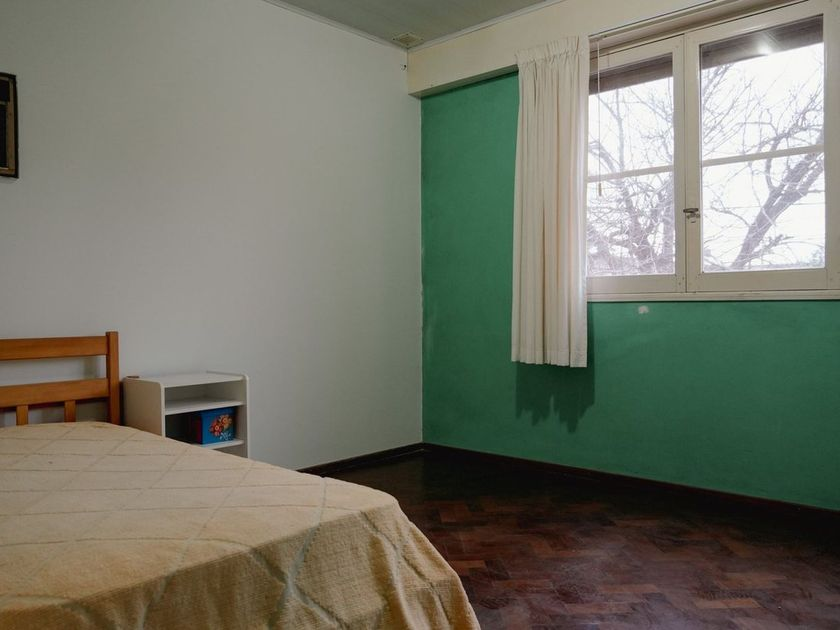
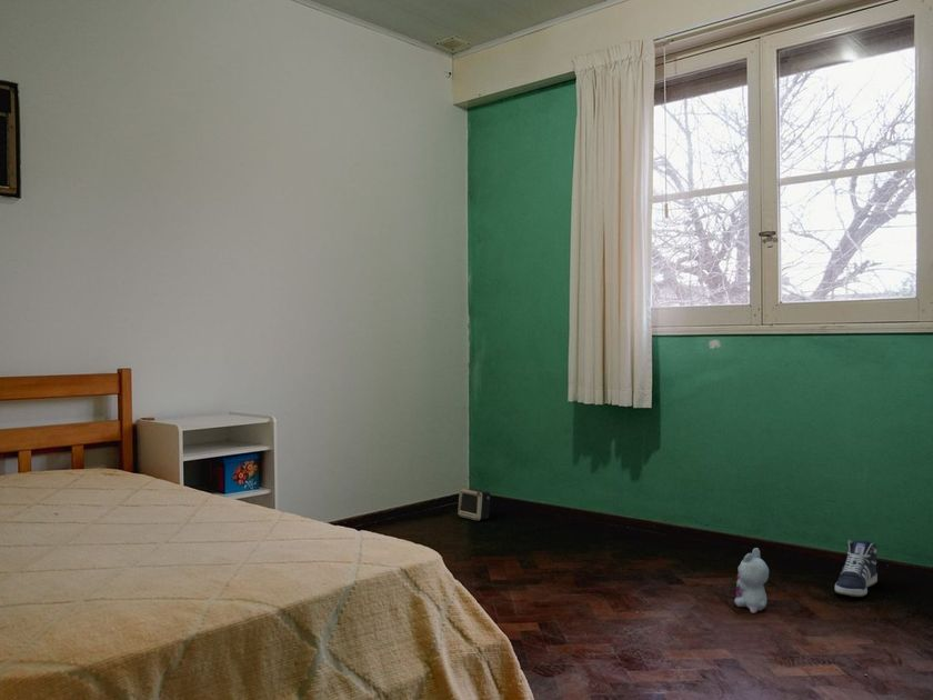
+ plush toy [733,547,770,614]
+ sneaker [834,539,879,598]
+ speaker [458,488,491,522]
